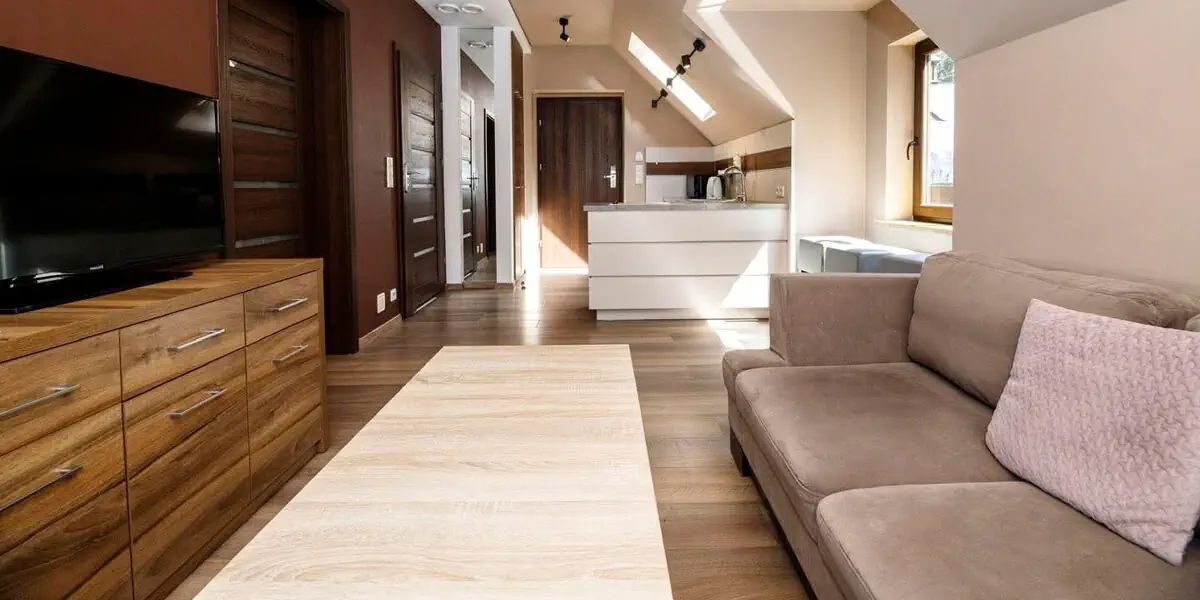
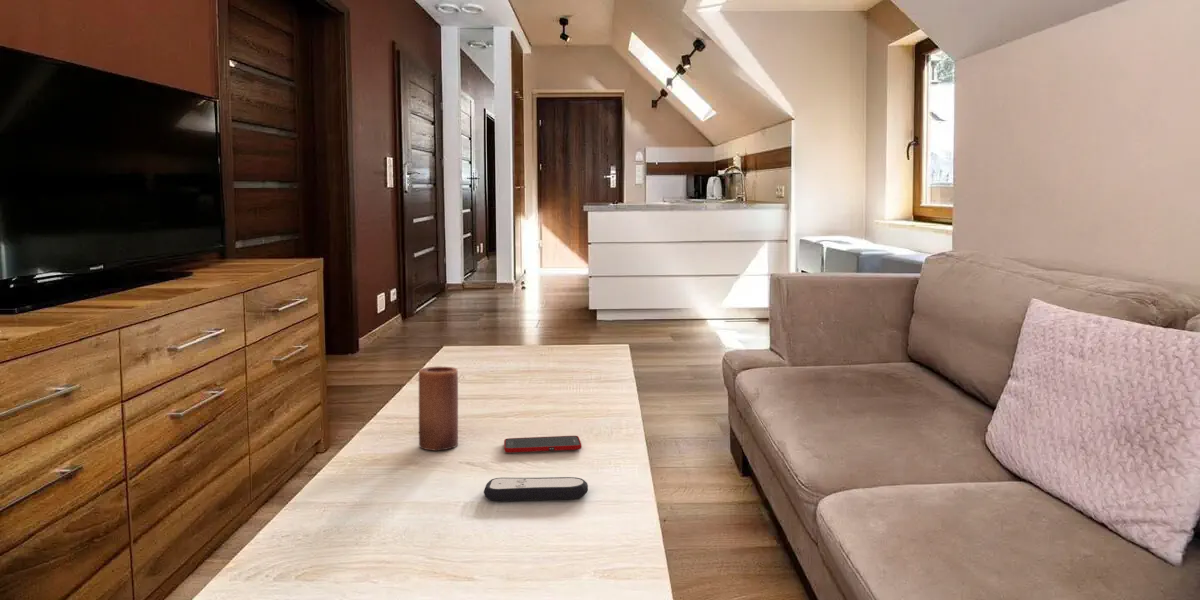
+ remote control [483,476,589,502]
+ cell phone [503,435,582,454]
+ candle [418,366,459,451]
